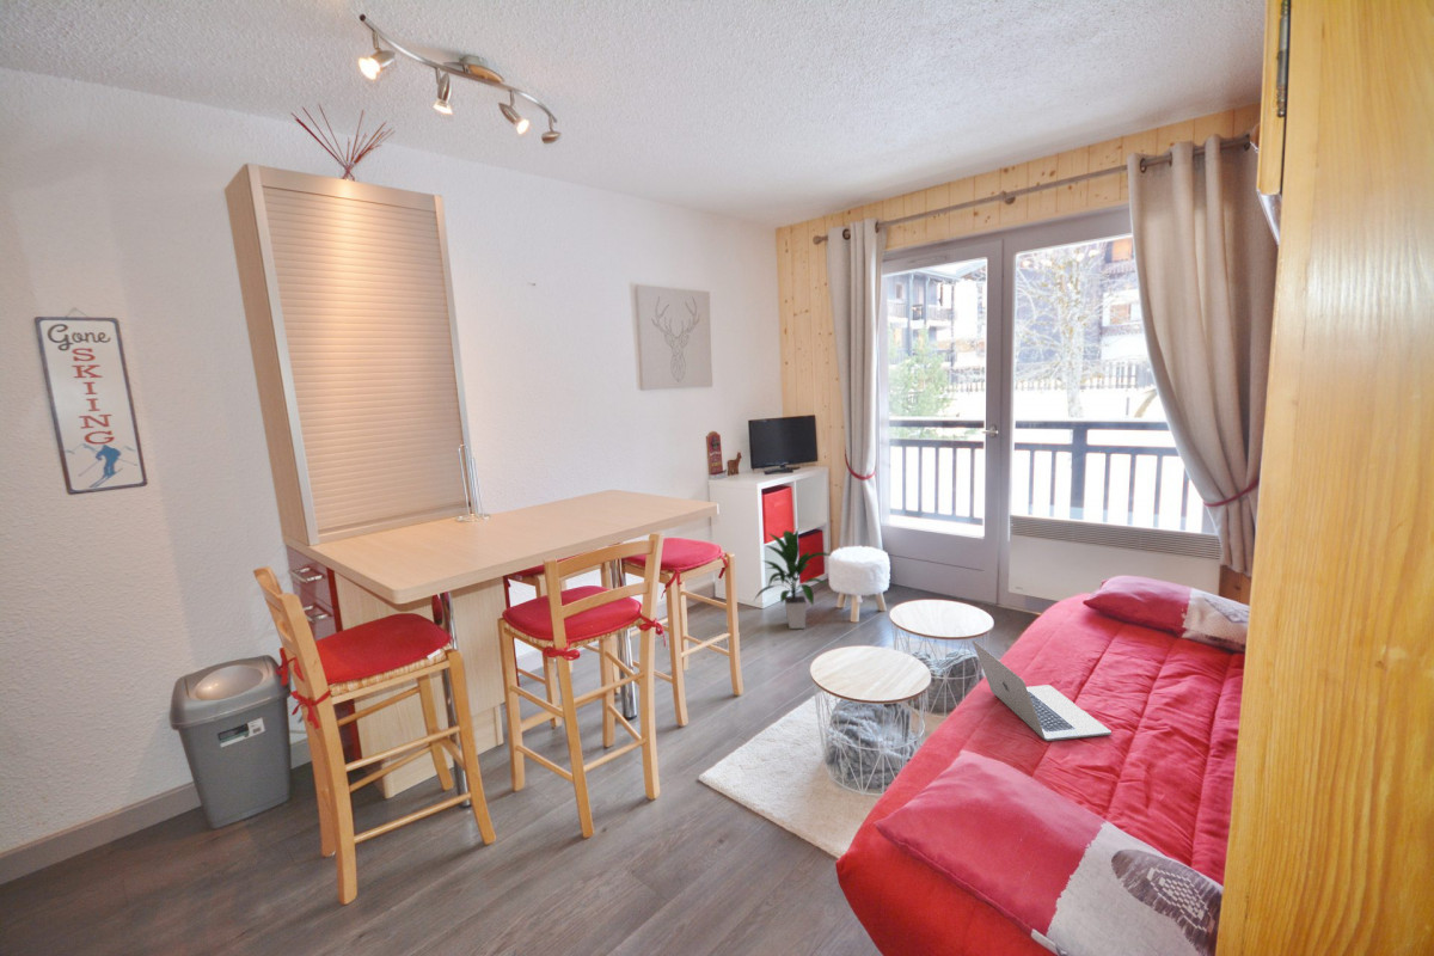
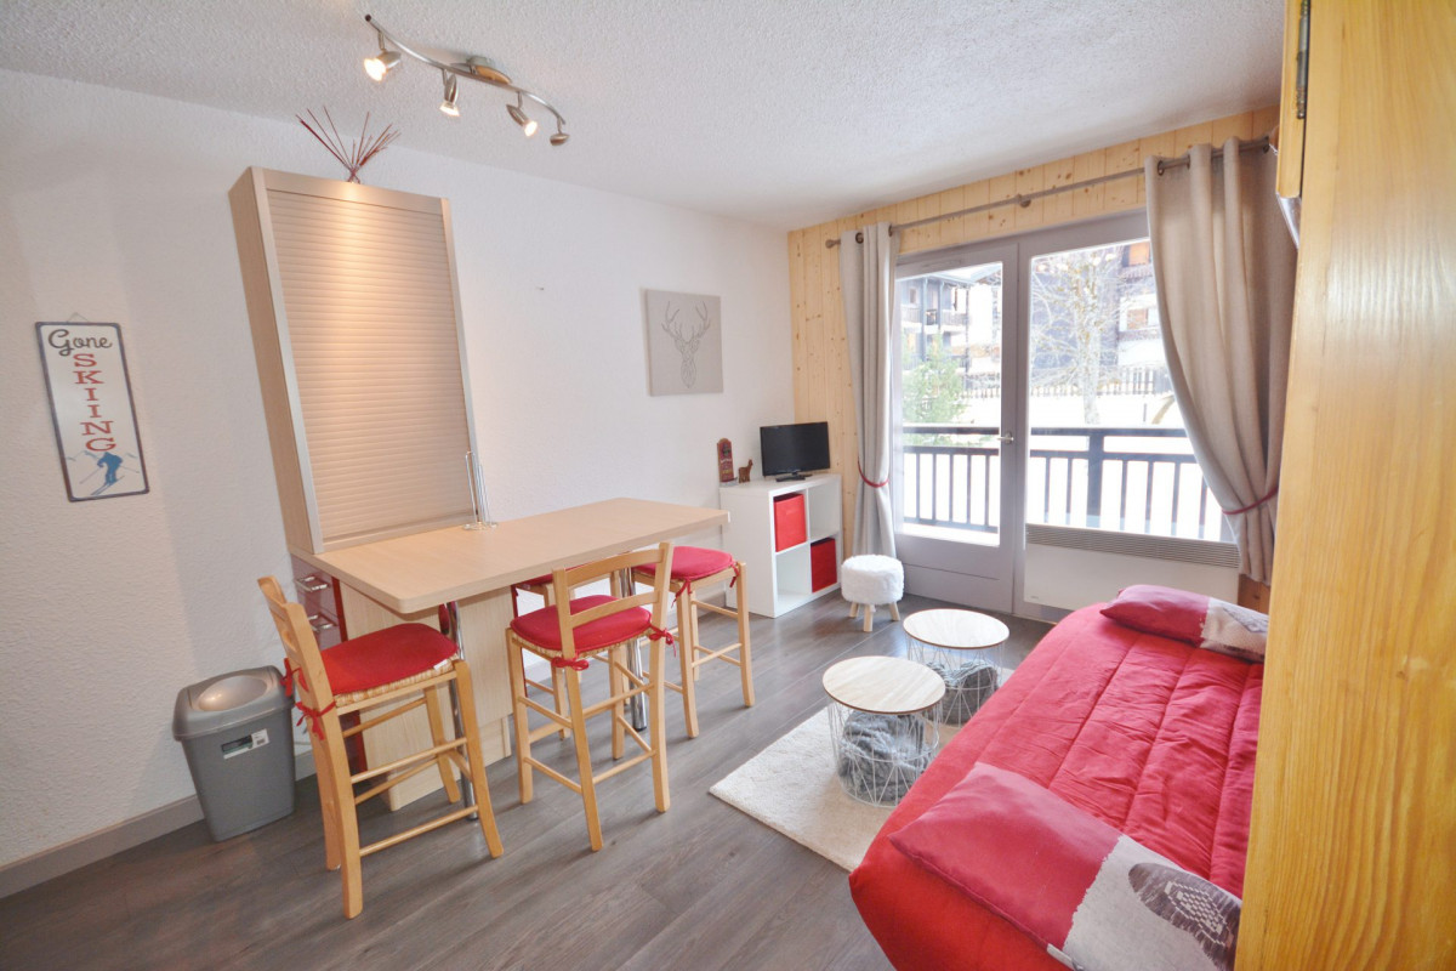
- laptop [972,639,1113,742]
- indoor plant [752,528,831,630]
